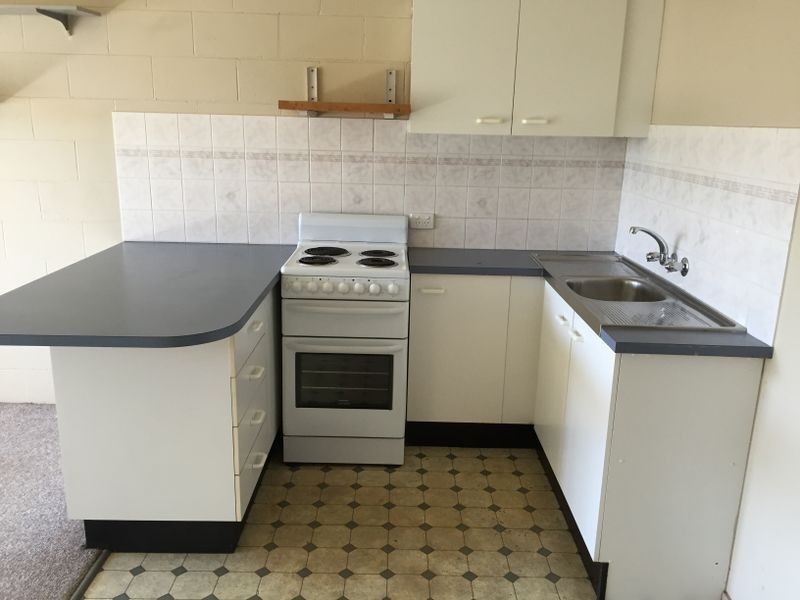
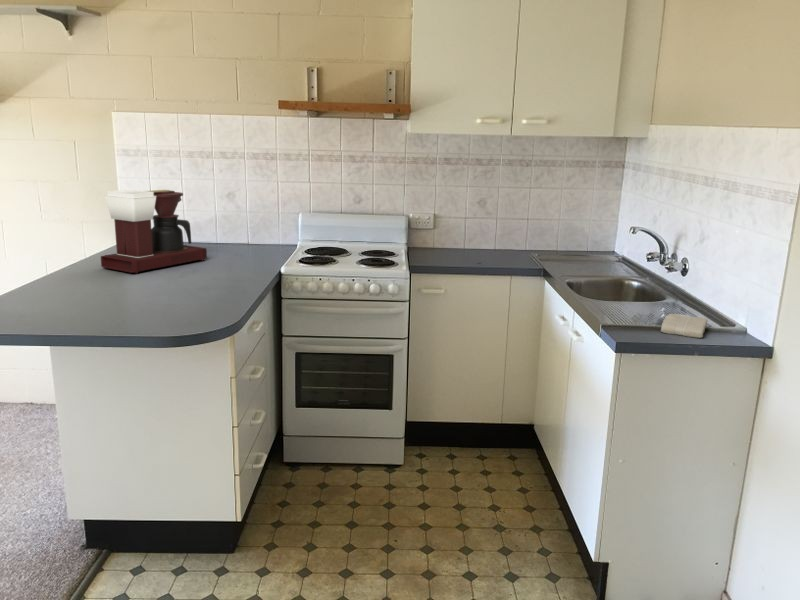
+ washcloth [660,313,709,339]
+ coffee maker [100,189,208,275]
